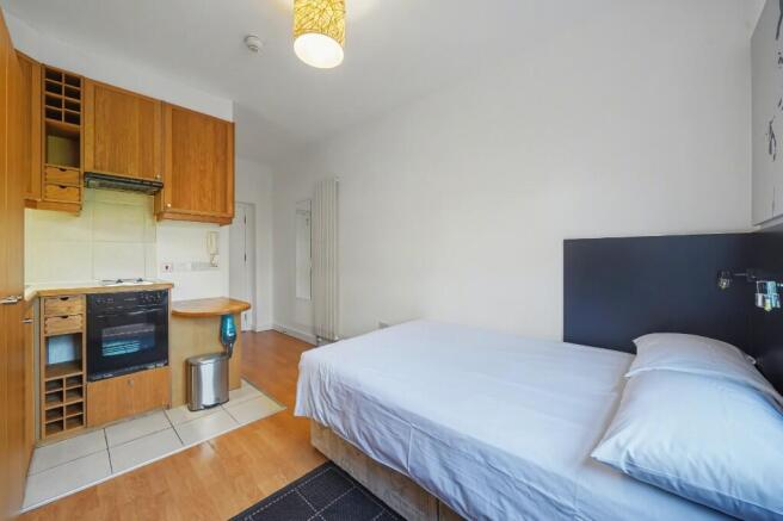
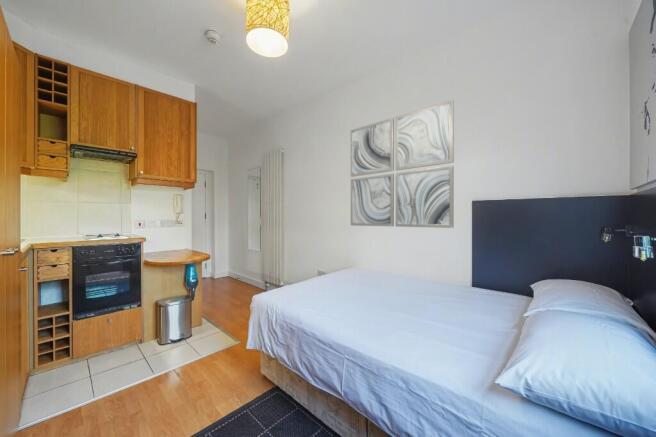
+ wall art [350,99,455,229]
